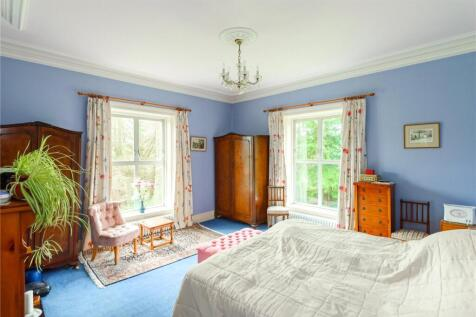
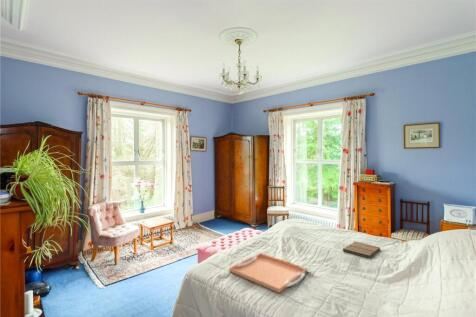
+ serving tray [228,252,309,294]
+ book [342,241,381,259]
